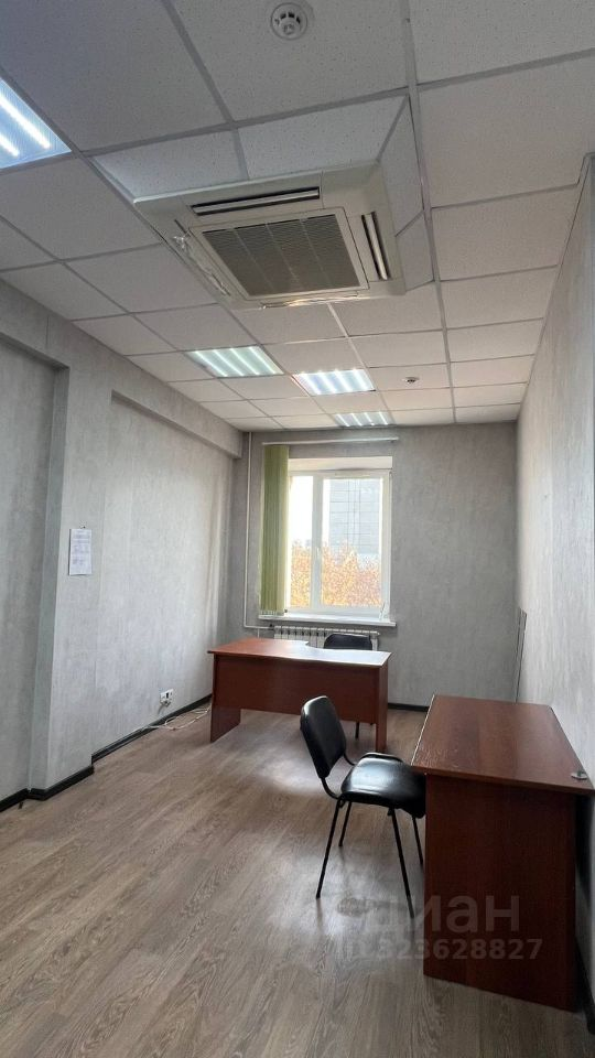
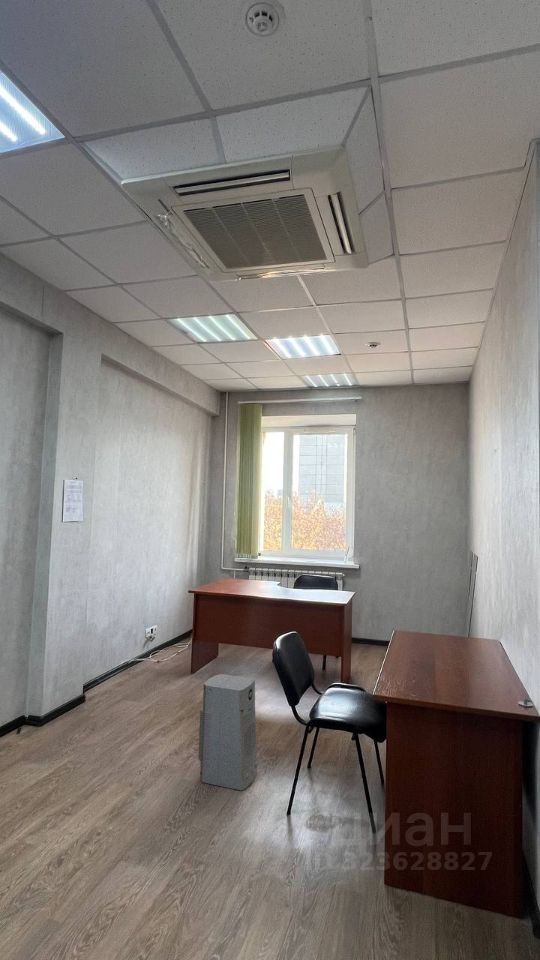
+ air purifier [197,673,259,791]
